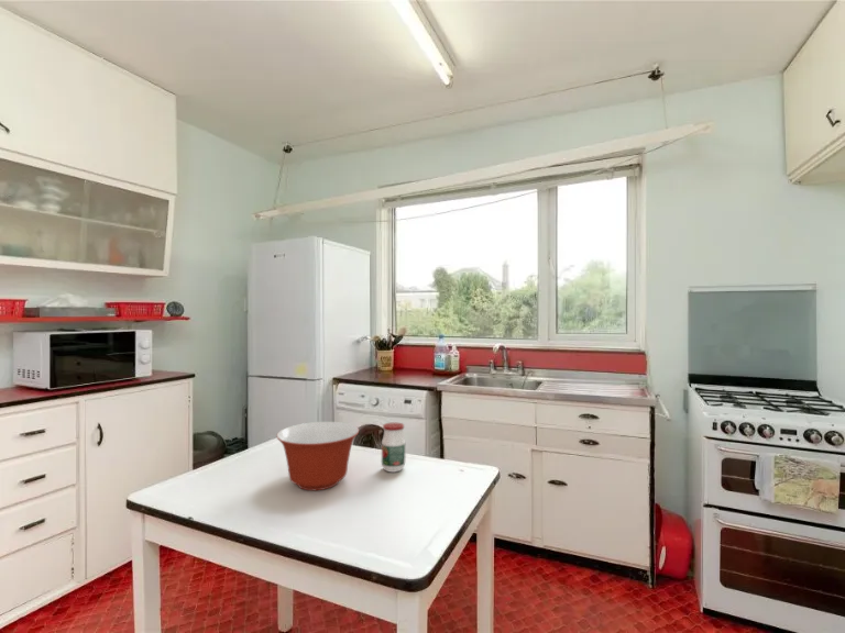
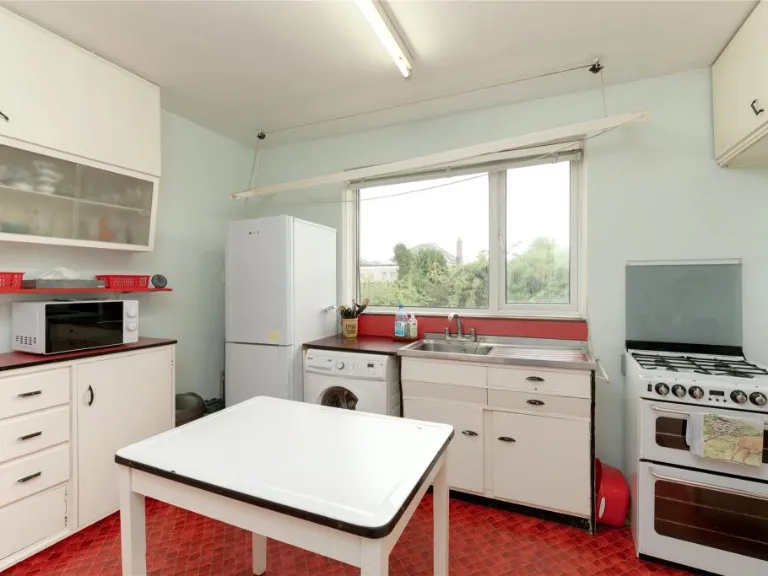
- jar [381,421,406,474]
- mixing bowl [275,421,360,491]
